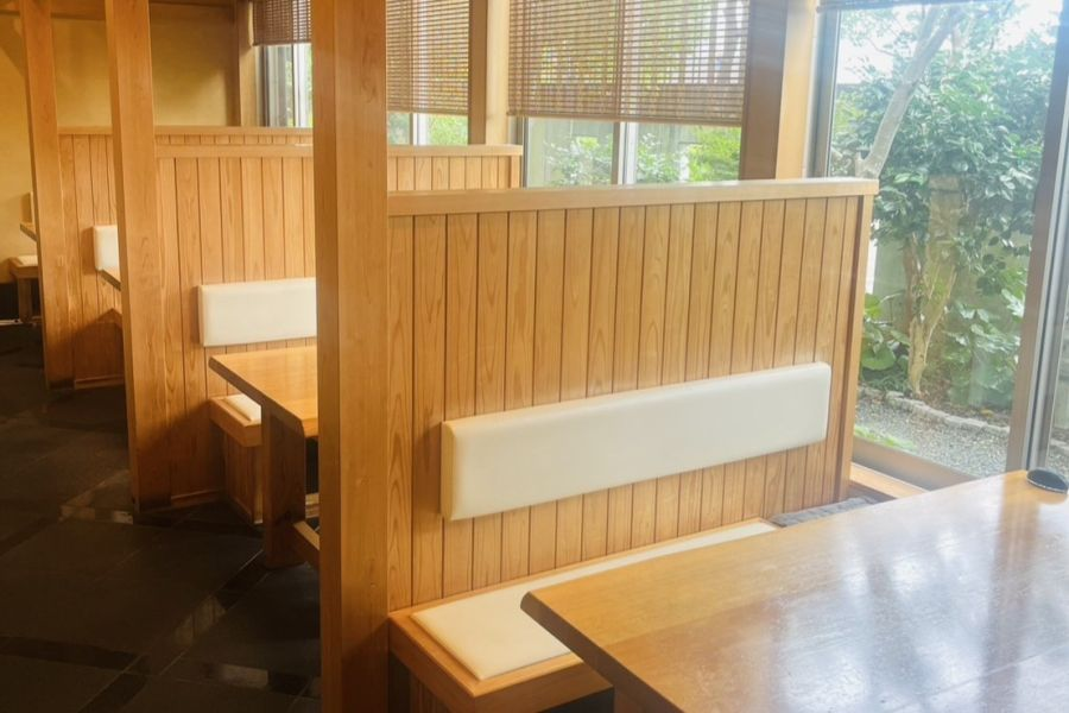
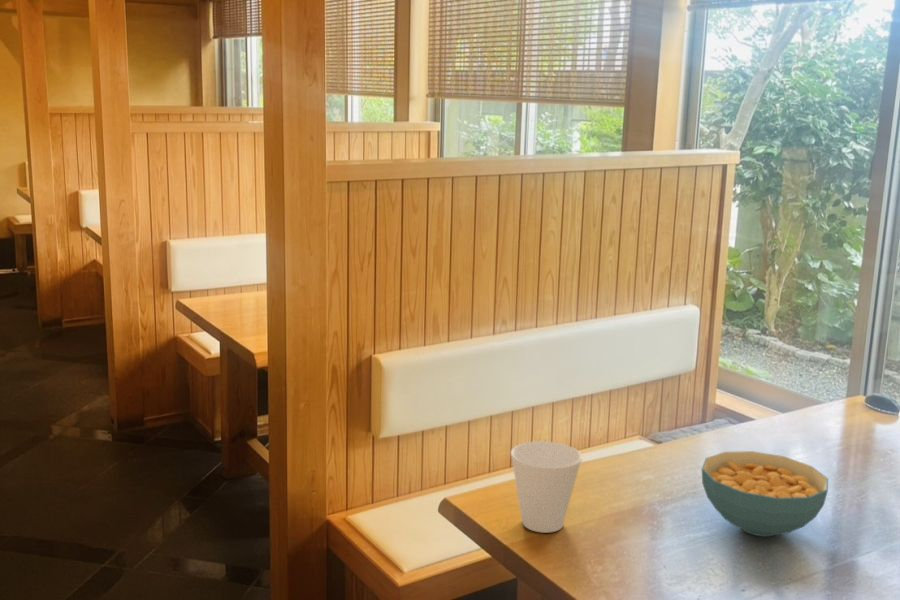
+ cup [509,440,583,534]
+ cereal bowl [701,450,829,538]
